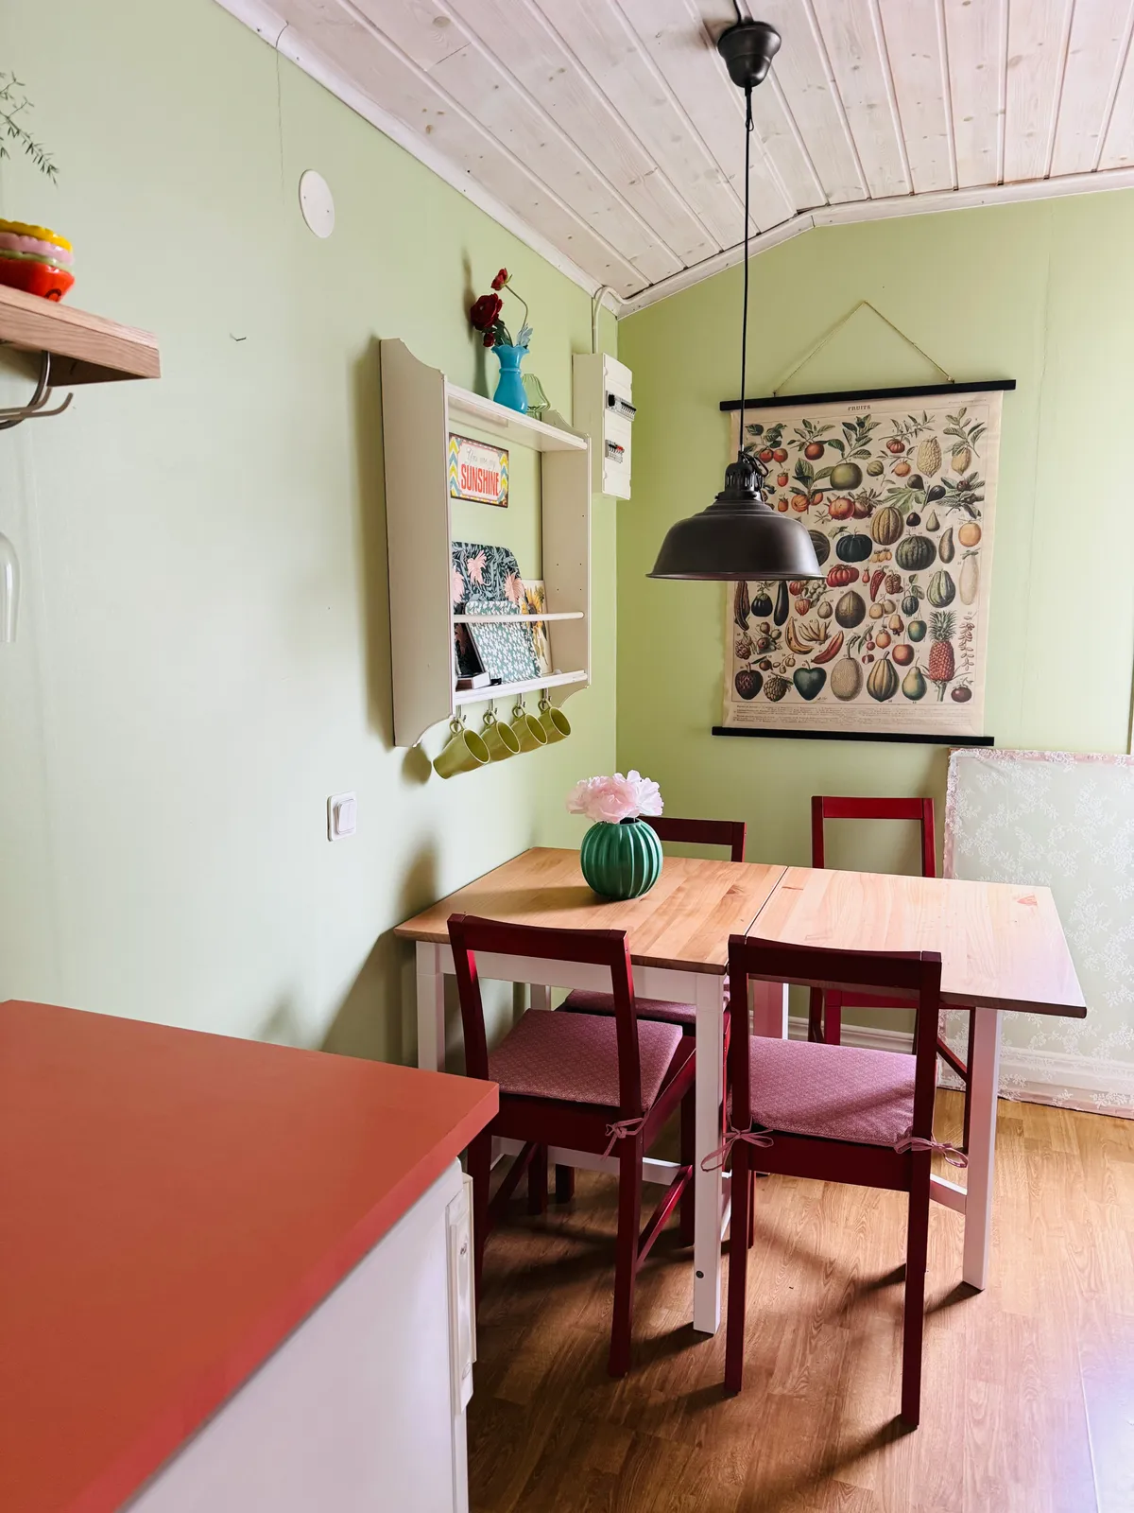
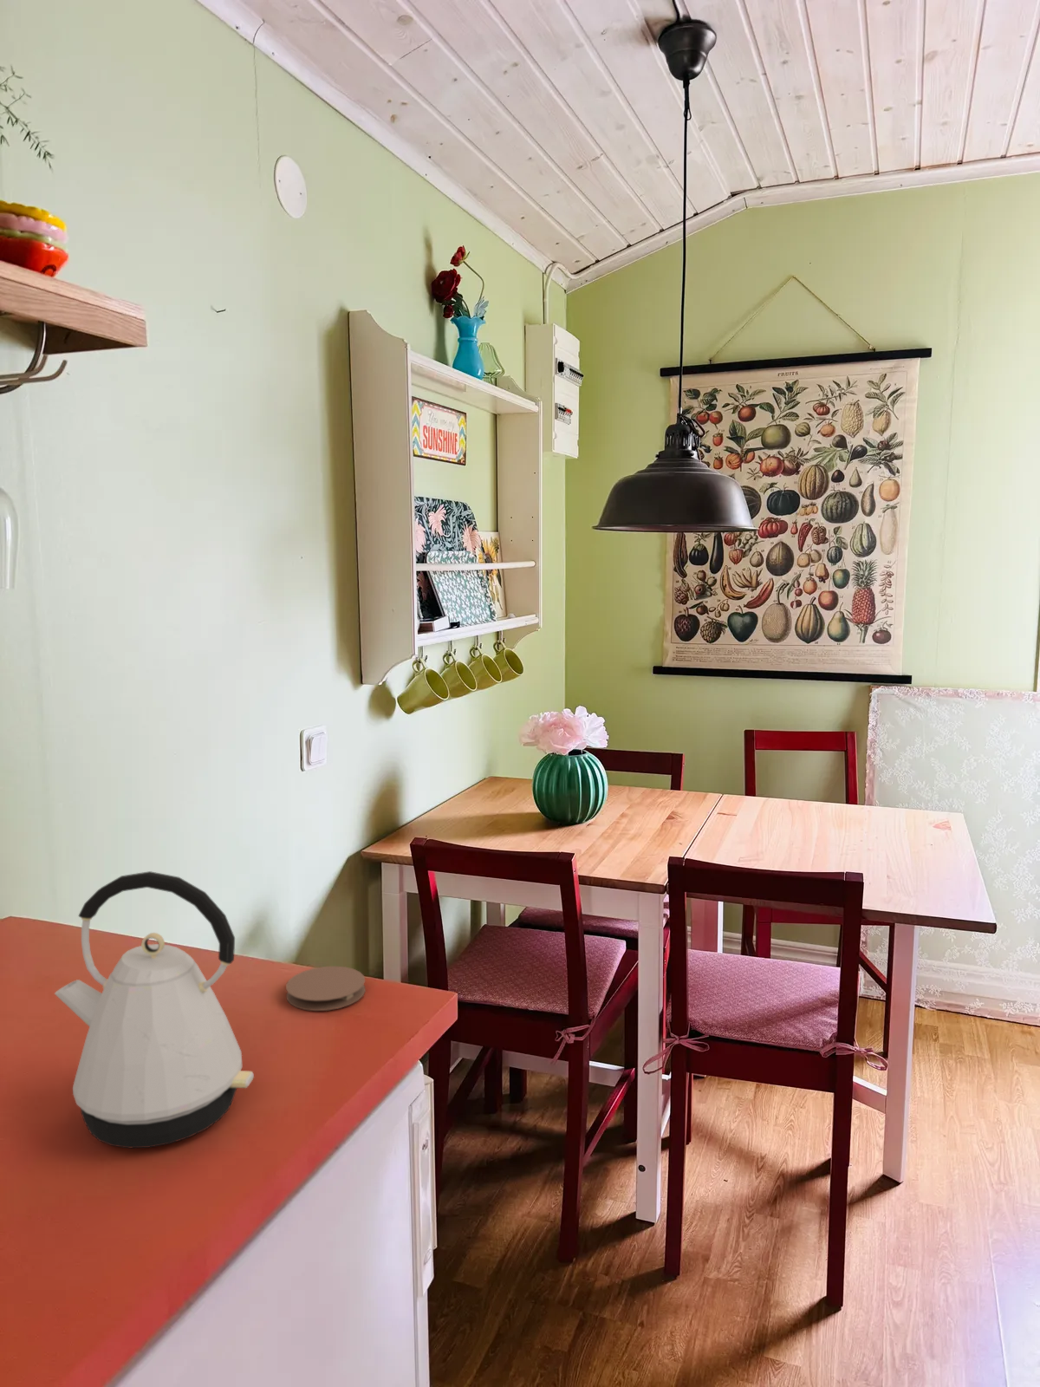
+ coaster [285,965,367,1011]
+ kettle [54,870,255,1149]
